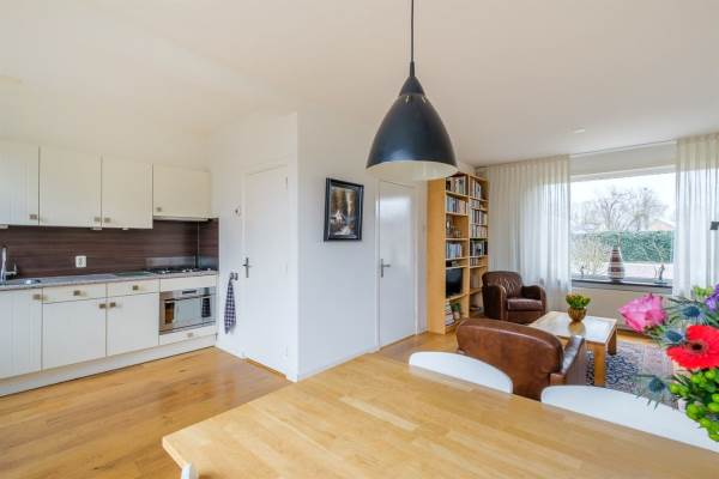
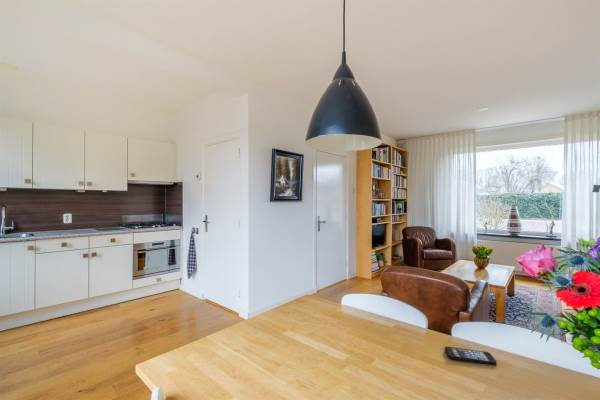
+ smartphone [444,346,498,366]
